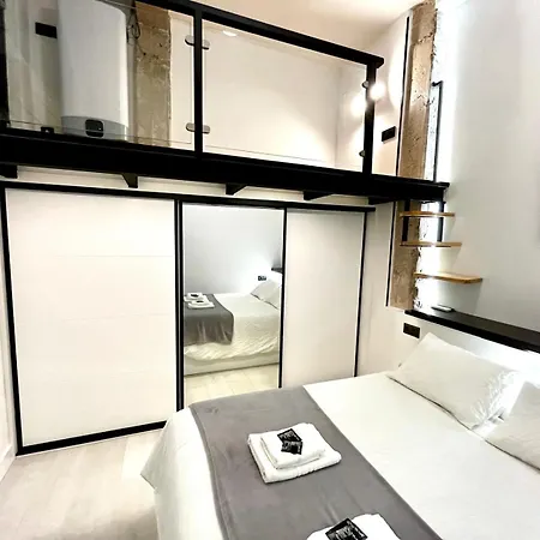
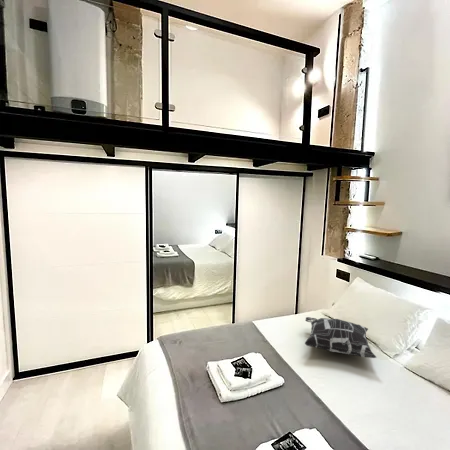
+ decorative pillow [304,316,377,359]
